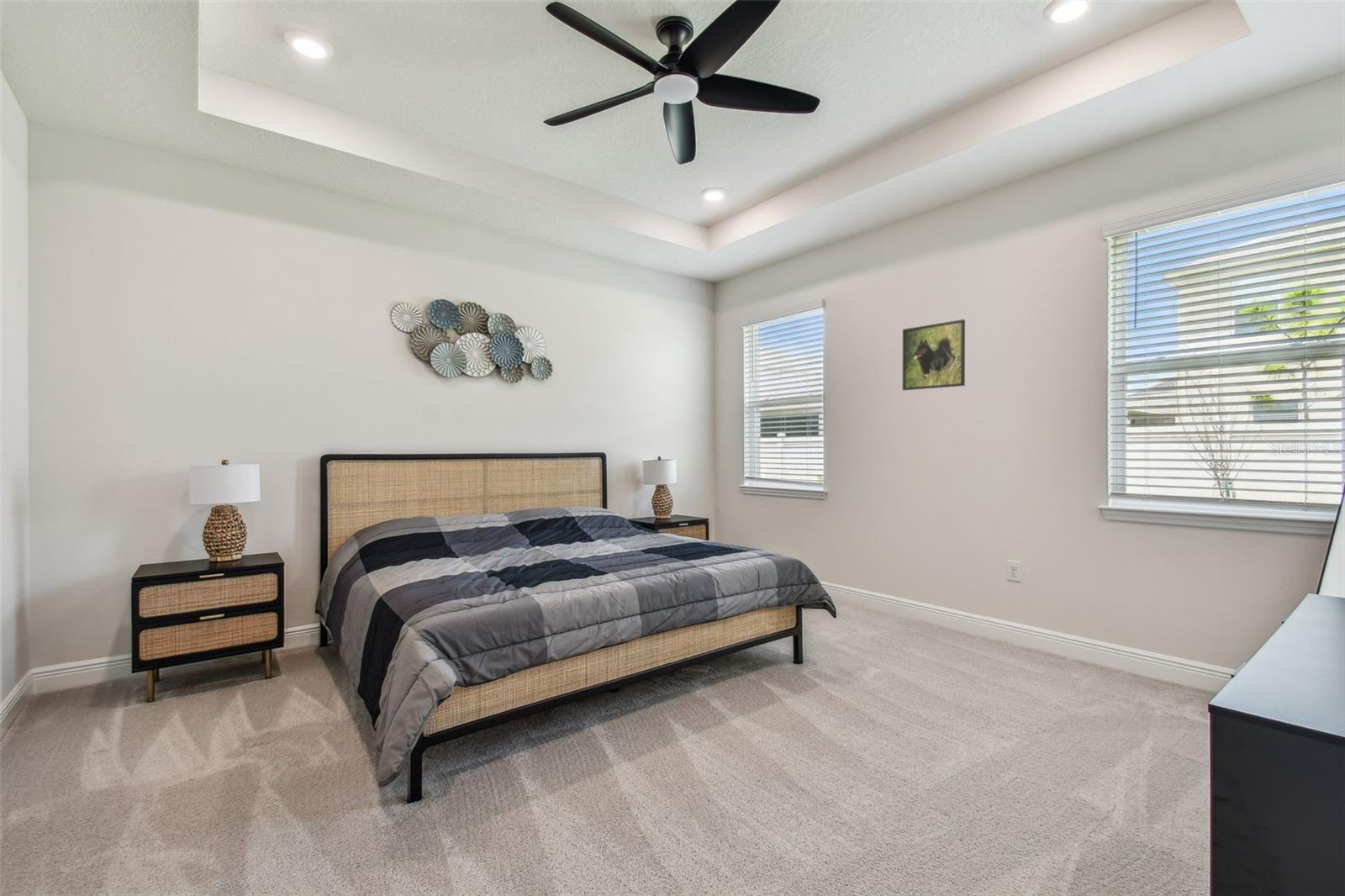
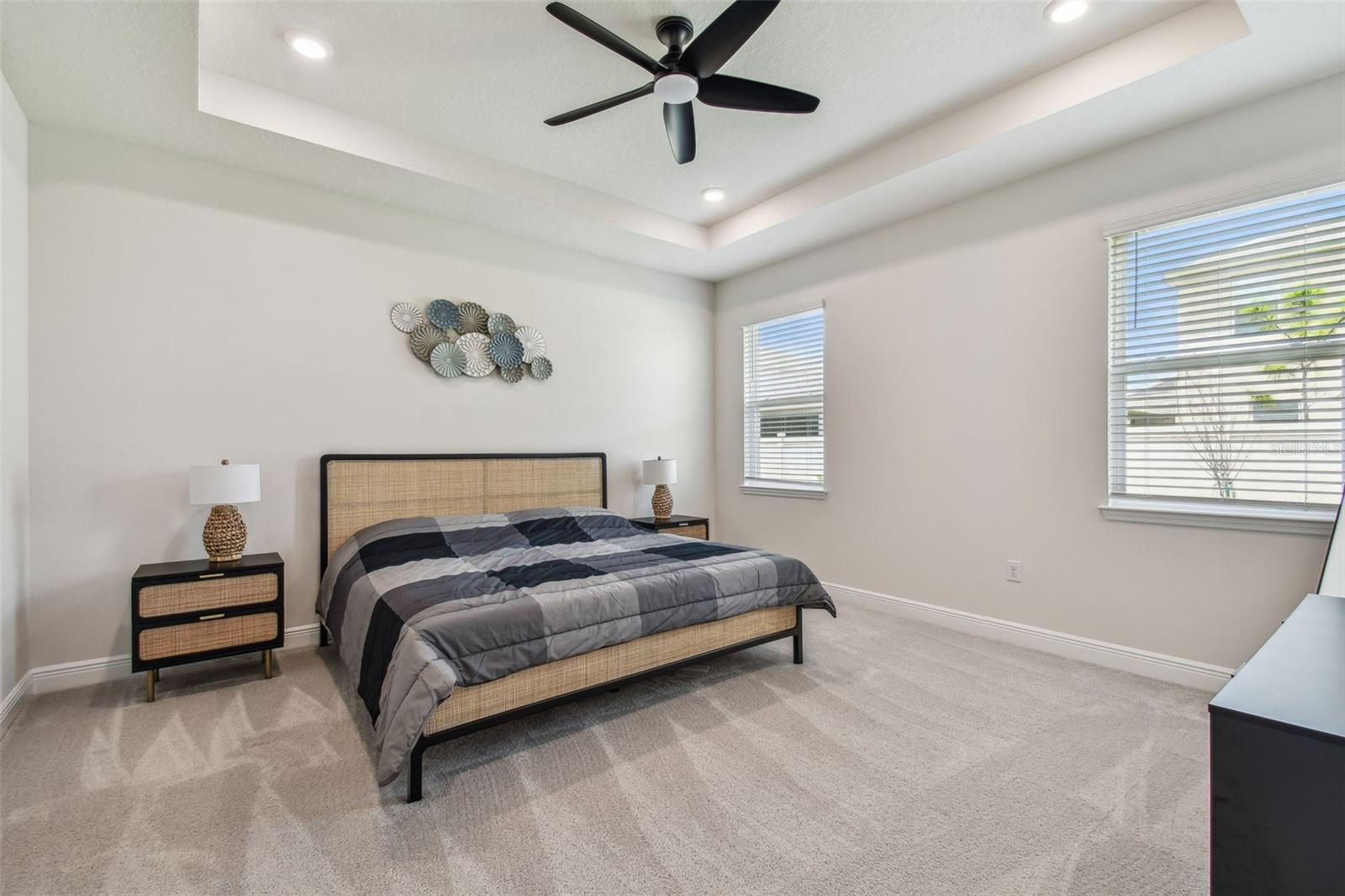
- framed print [902,319,966,391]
